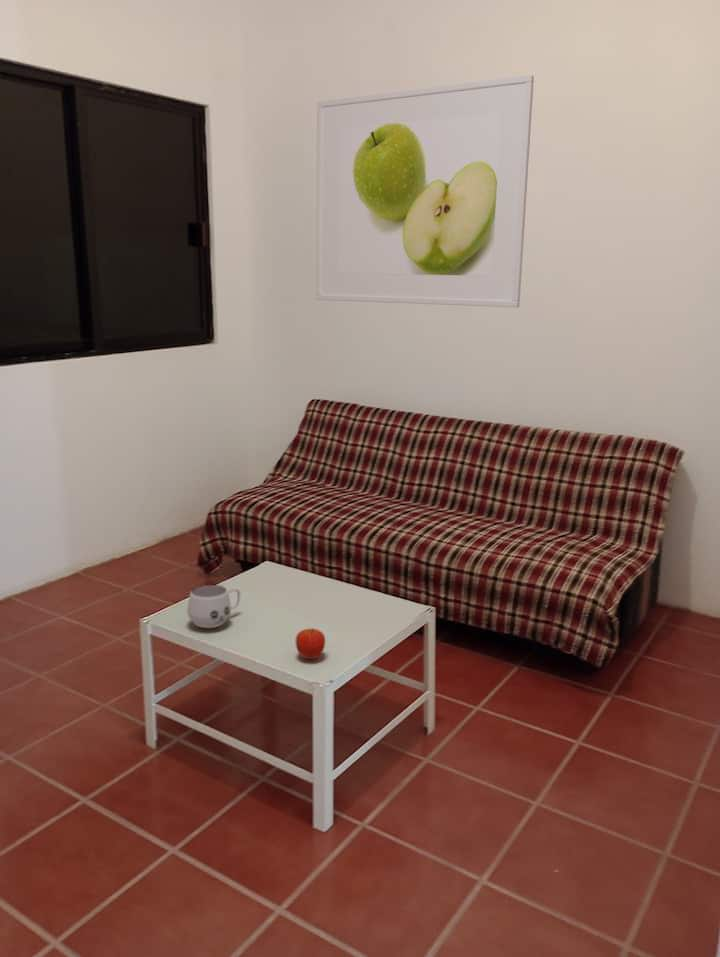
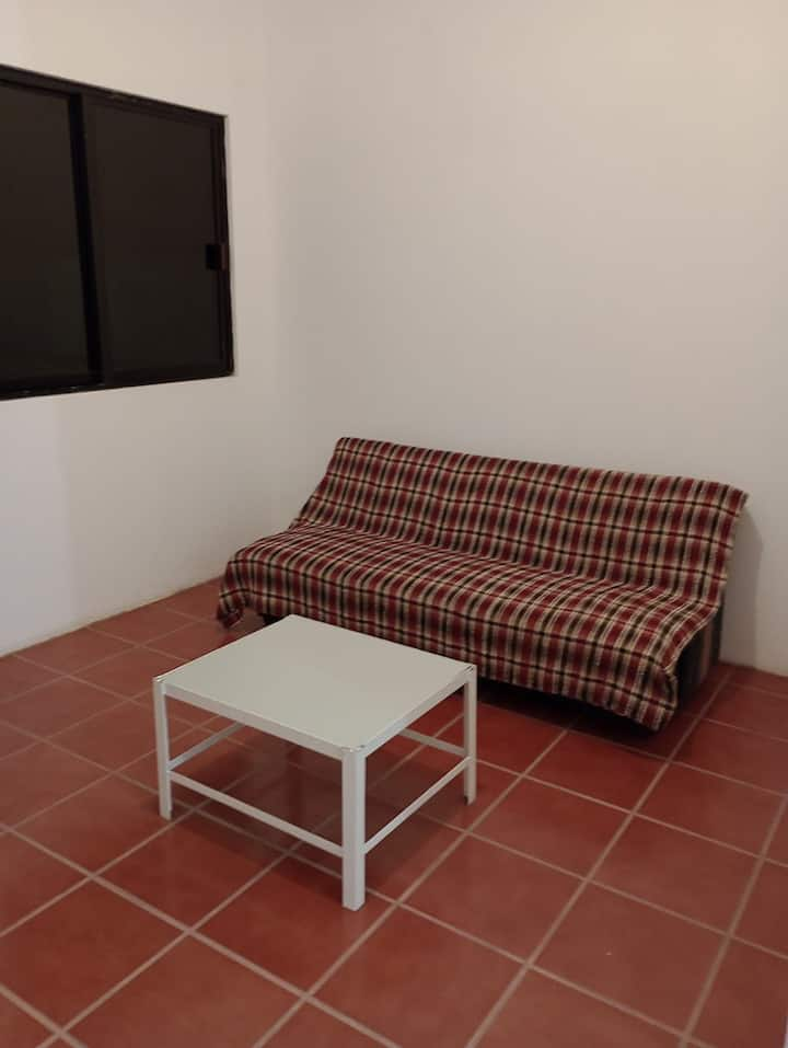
- fruit [295,627,326,660]
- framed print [315,74,535,308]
- mug [186,584,242,629]
